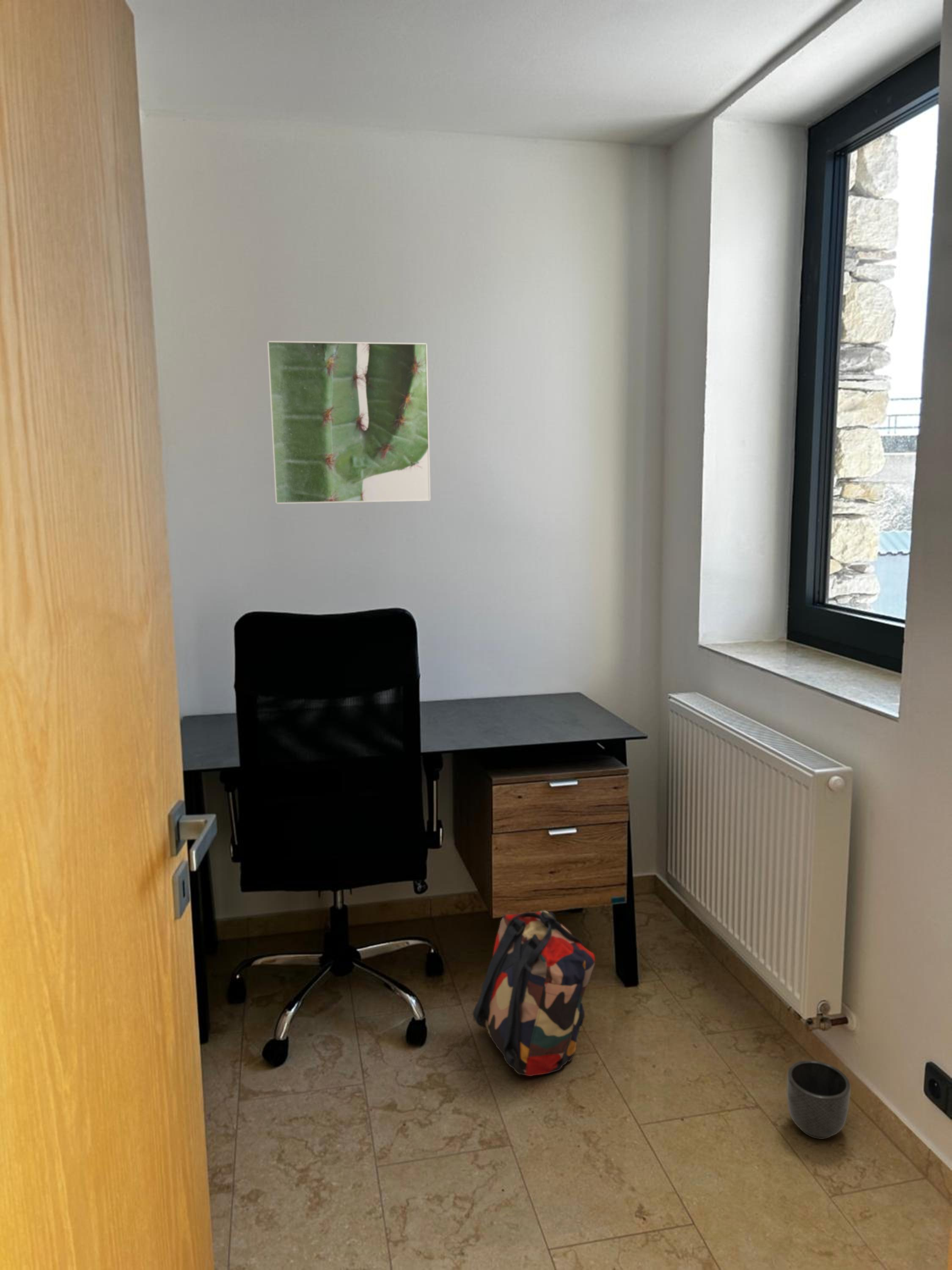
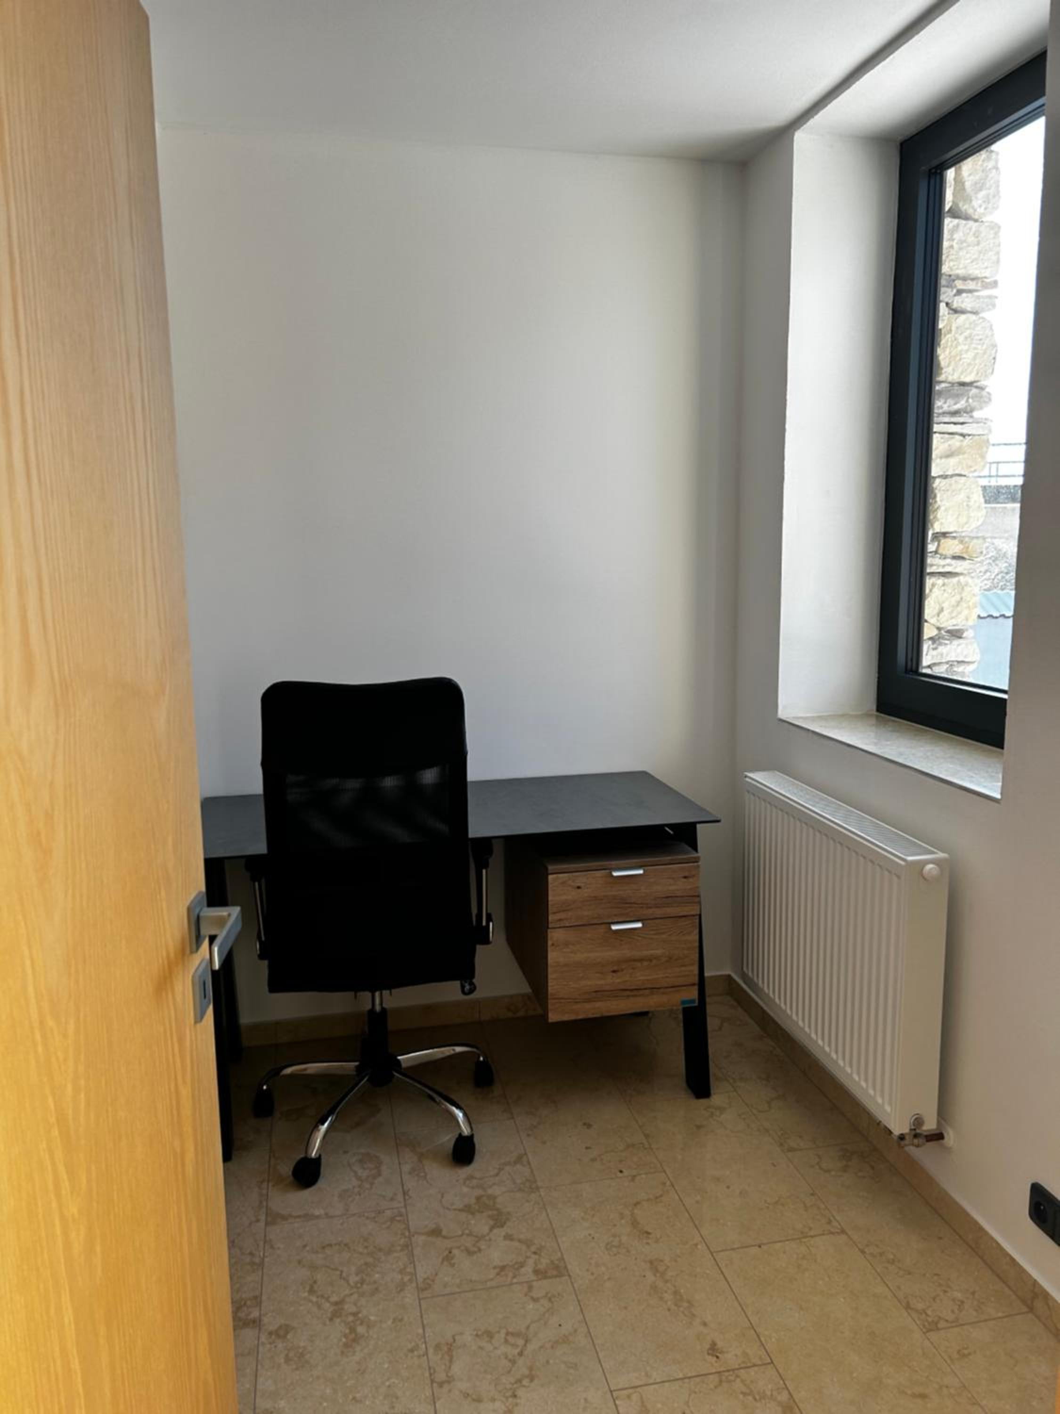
- planter [787,1060,851,1140]
- backpack [473,910,595,1077]
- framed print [267,340,431,504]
